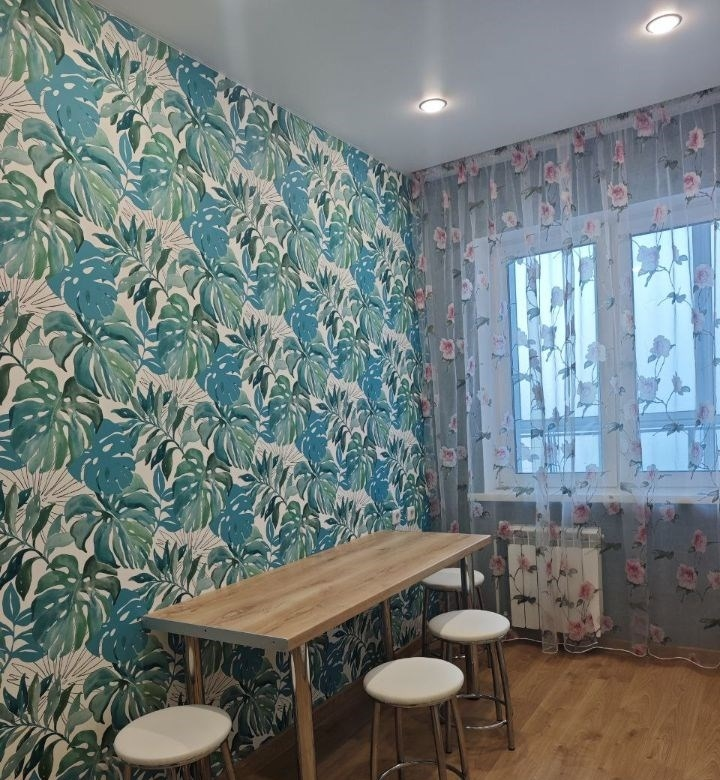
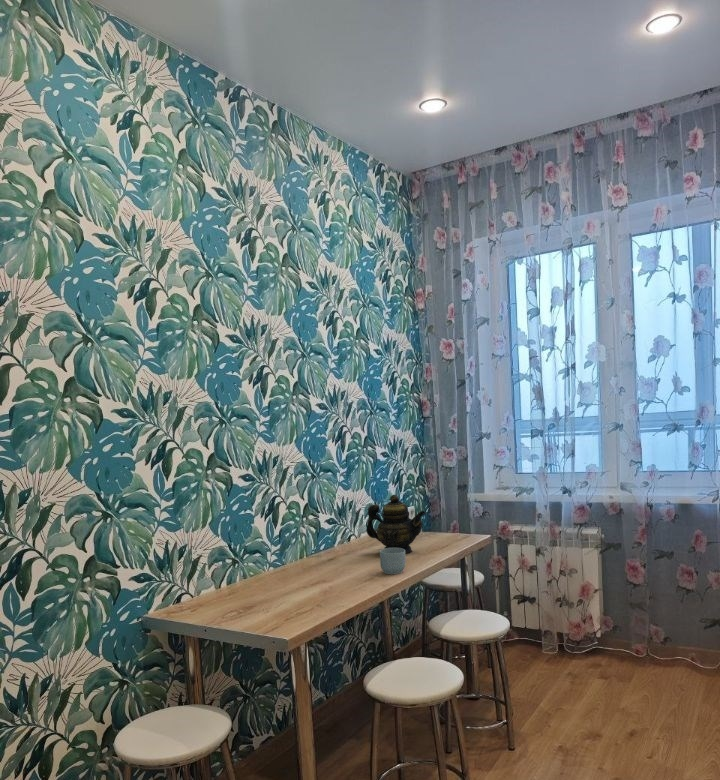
+ mug [379,548,406,575]
+ teapot [365,494,427,555]
